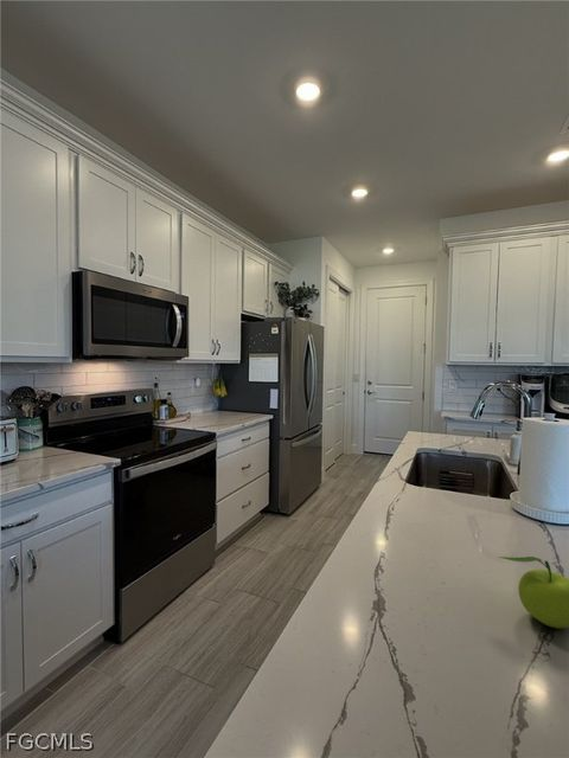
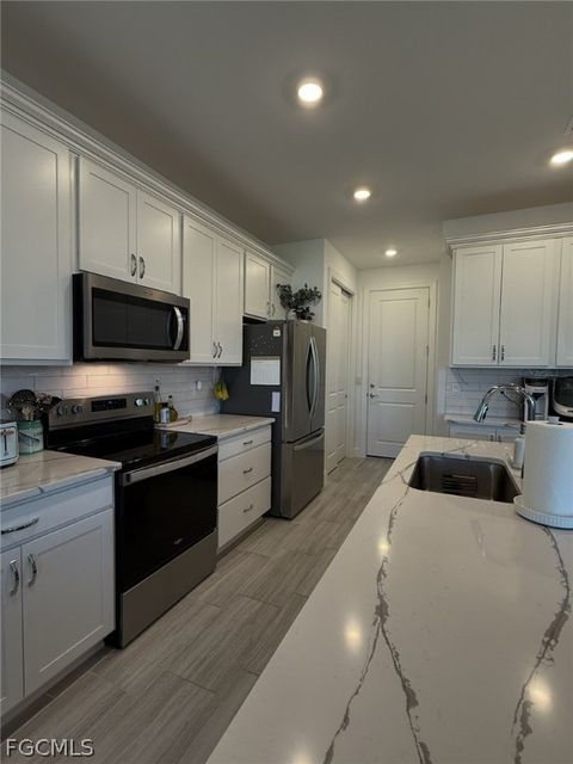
- fruit [497,555,569,629]
